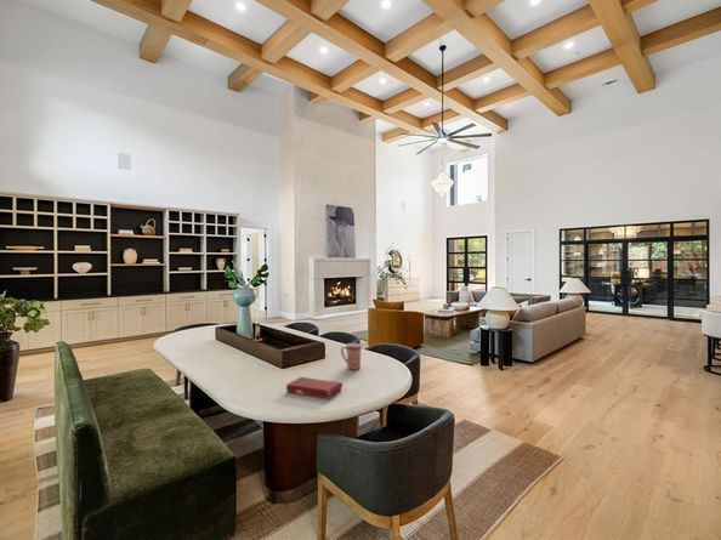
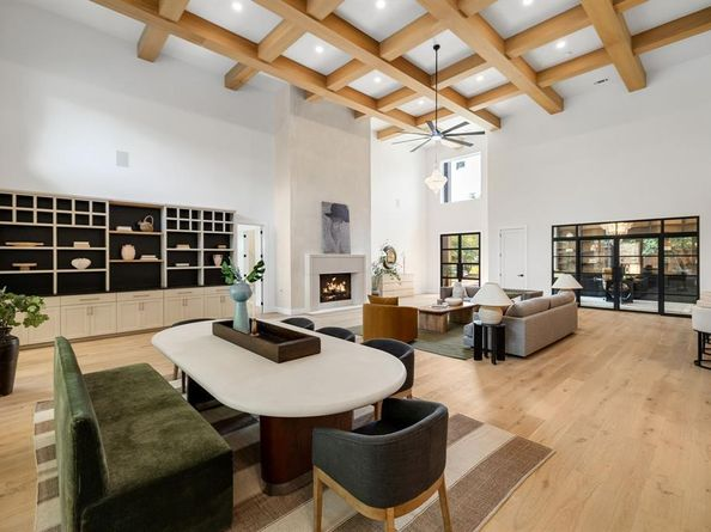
- mug [340,342,363,371]
- book [285,376,344,399]
